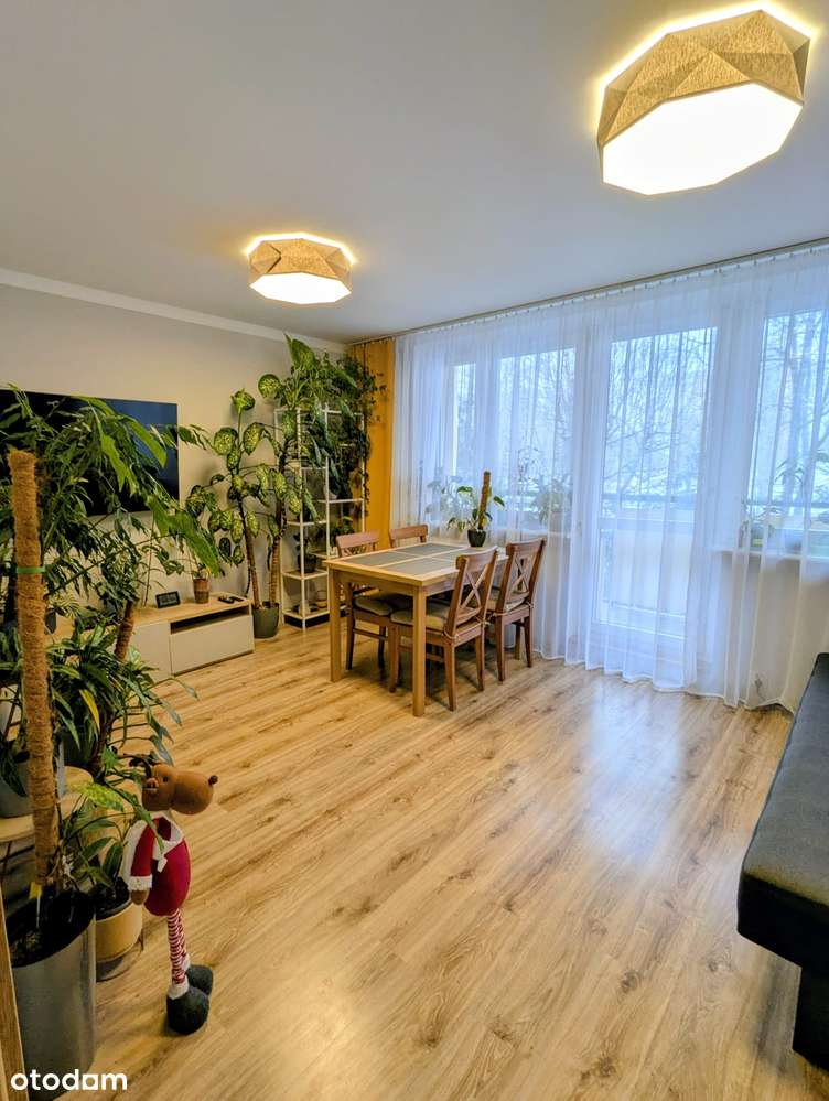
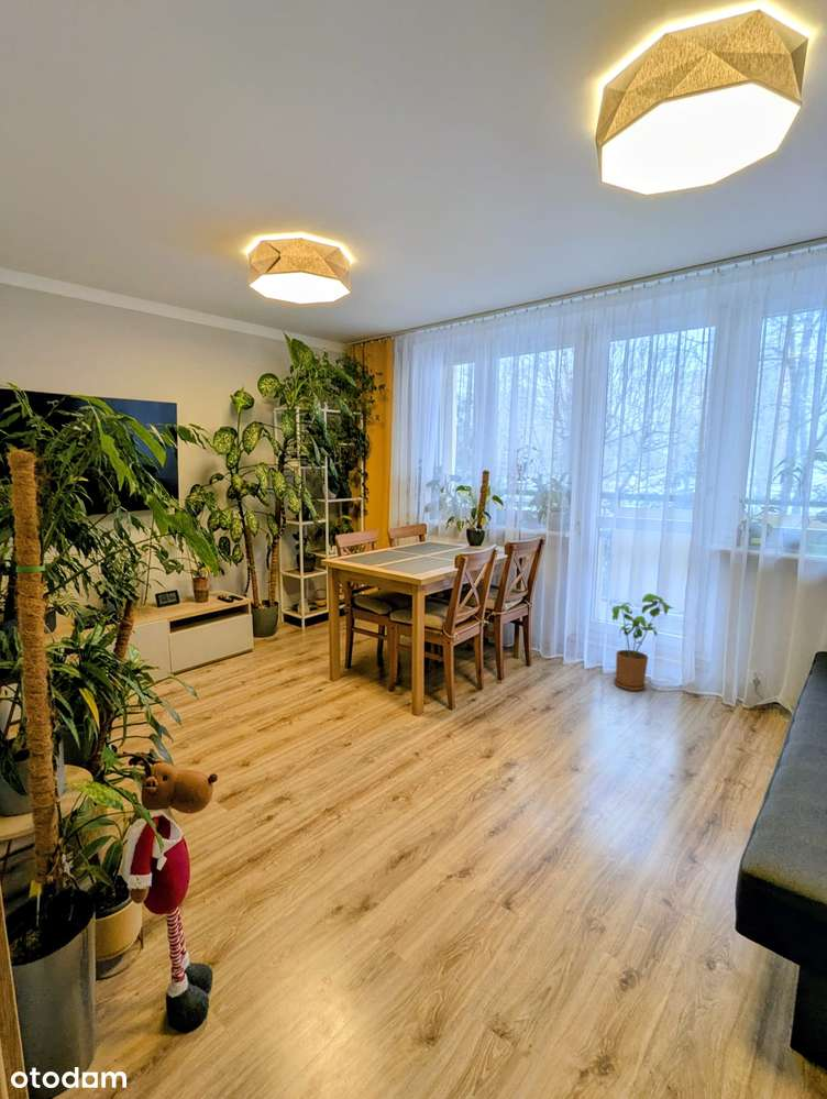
+ house plant [611,593,675,692]
